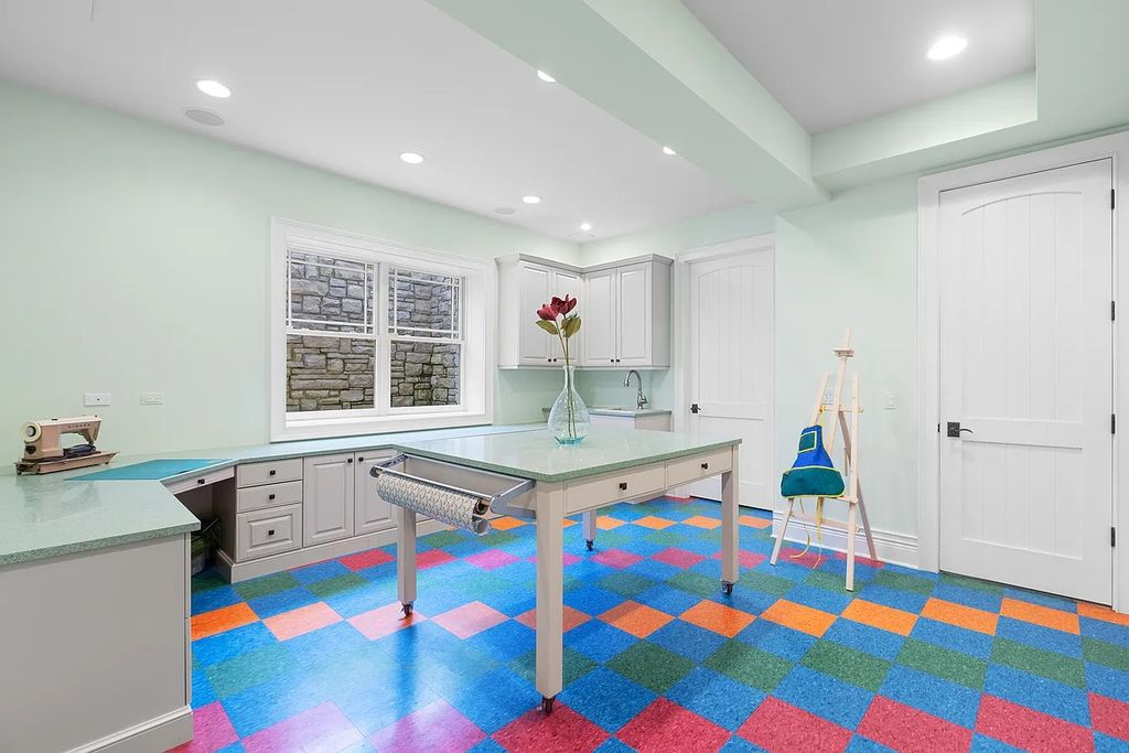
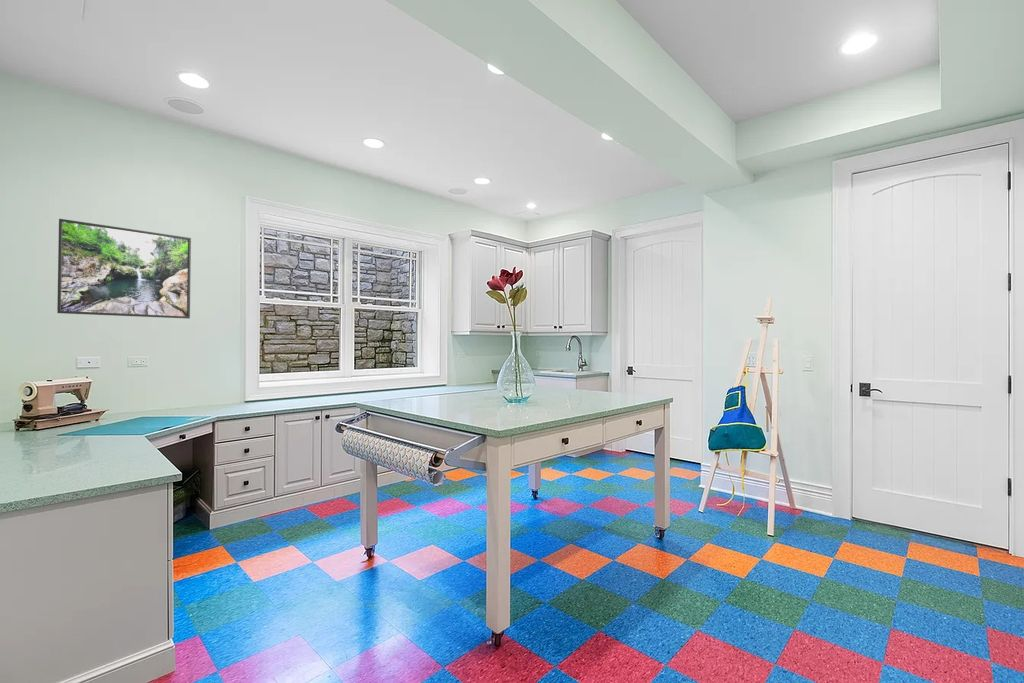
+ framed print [56,218,192,320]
